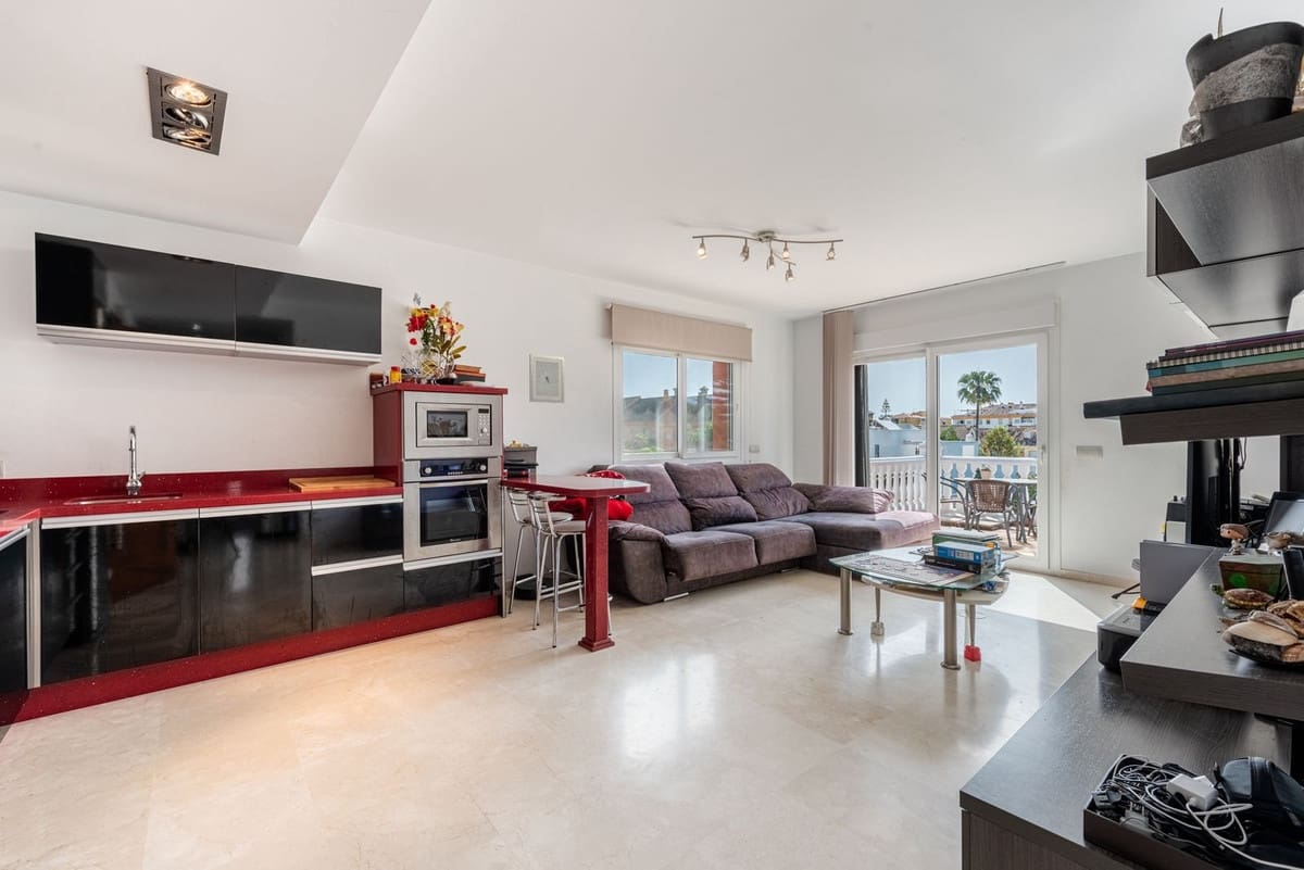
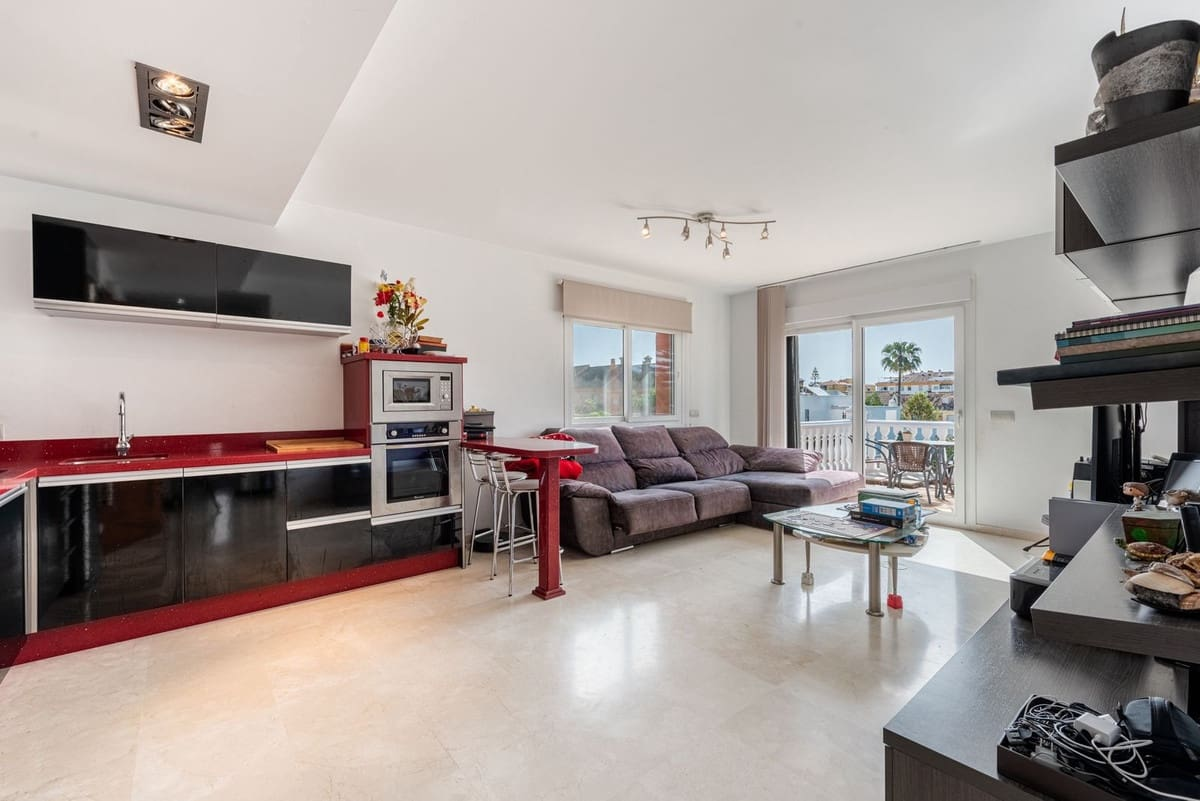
- wall art [528,353,565,404]
